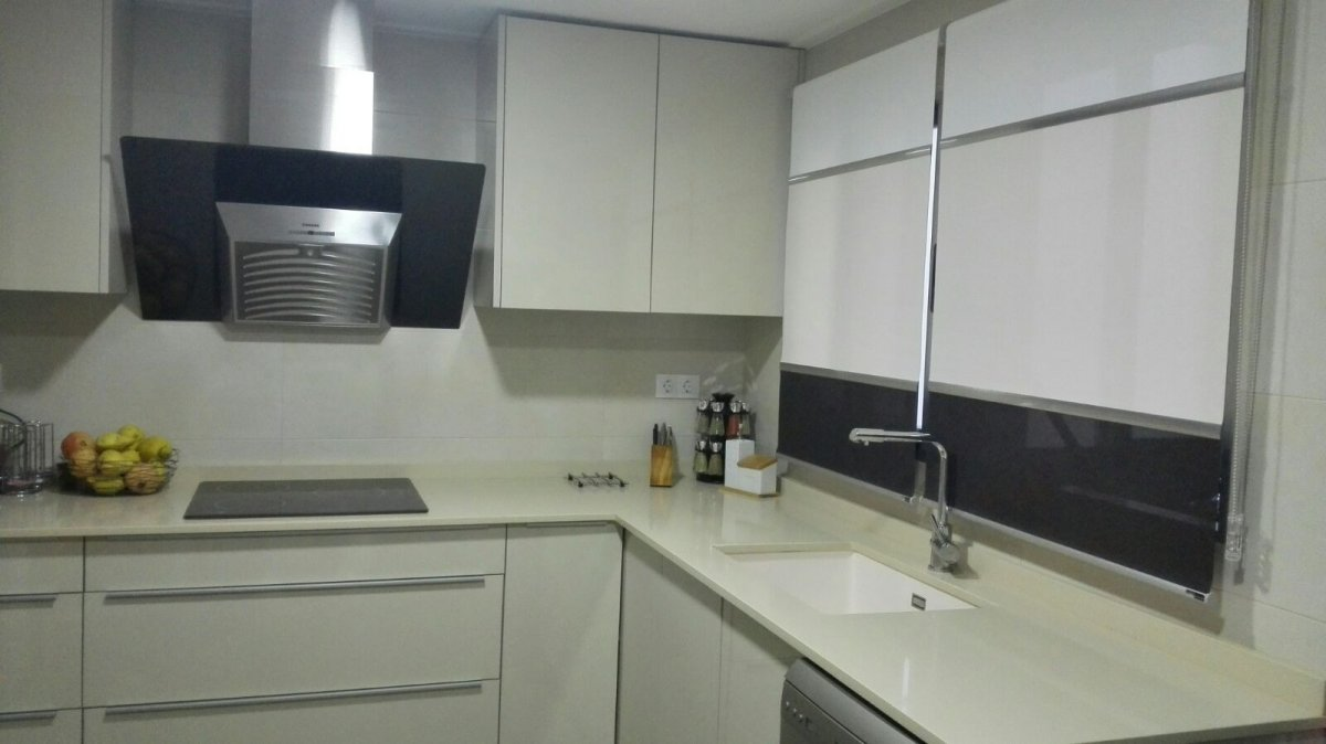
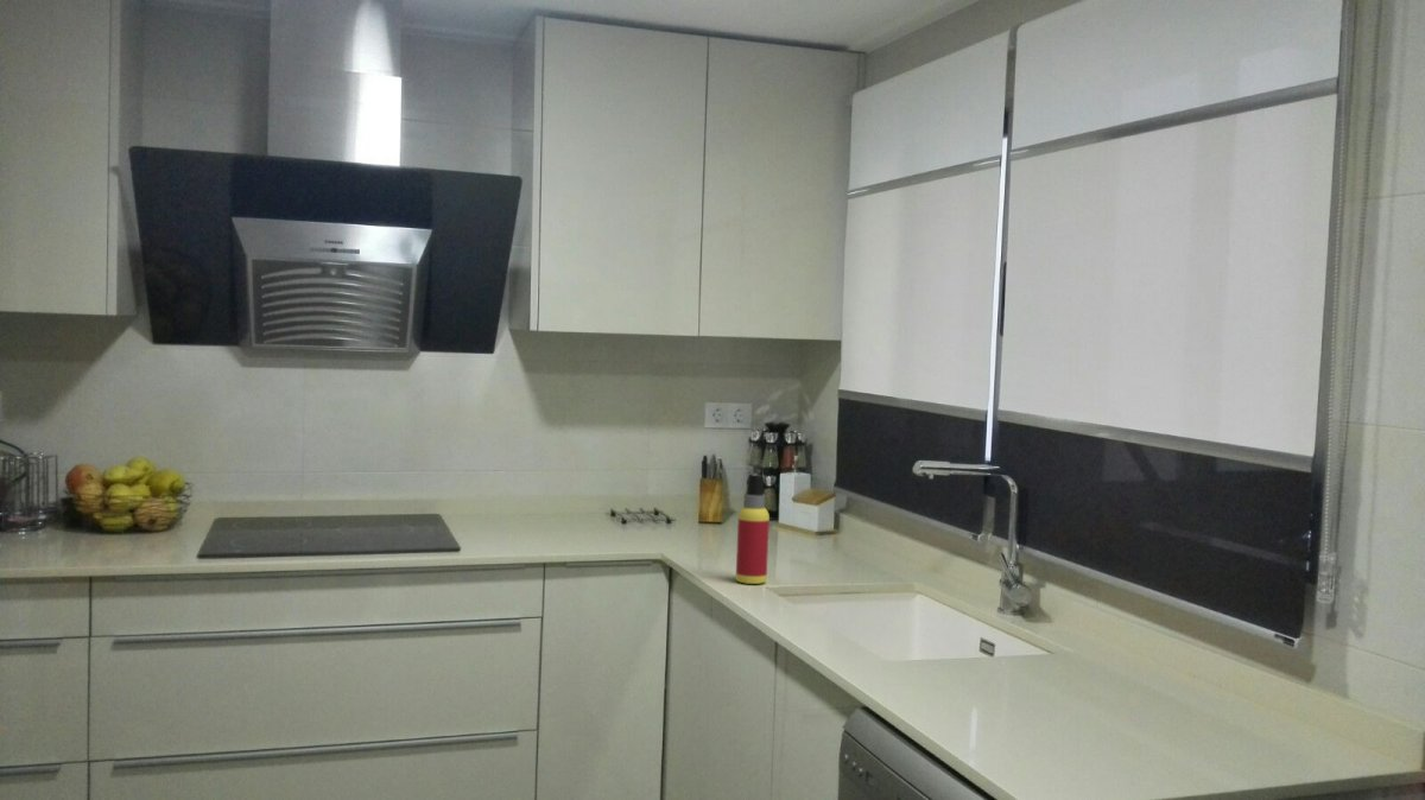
+ spray bottle [735,474,771,585]
